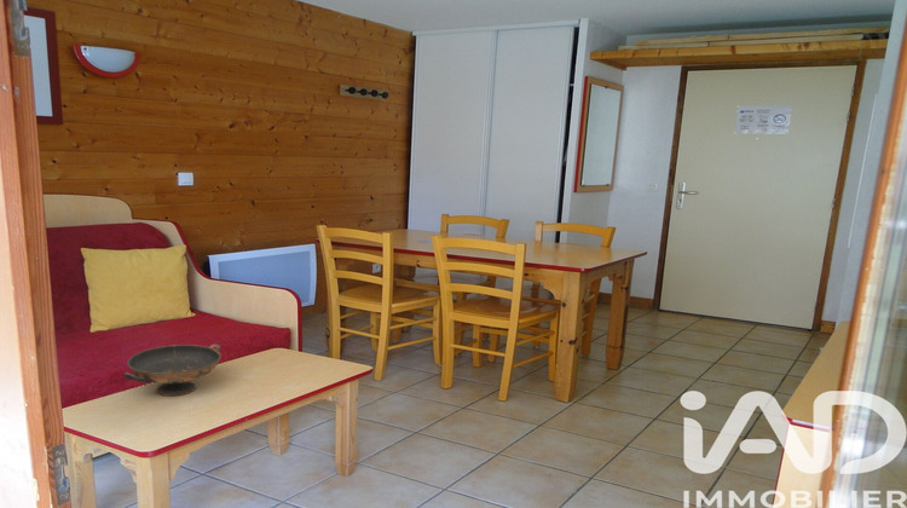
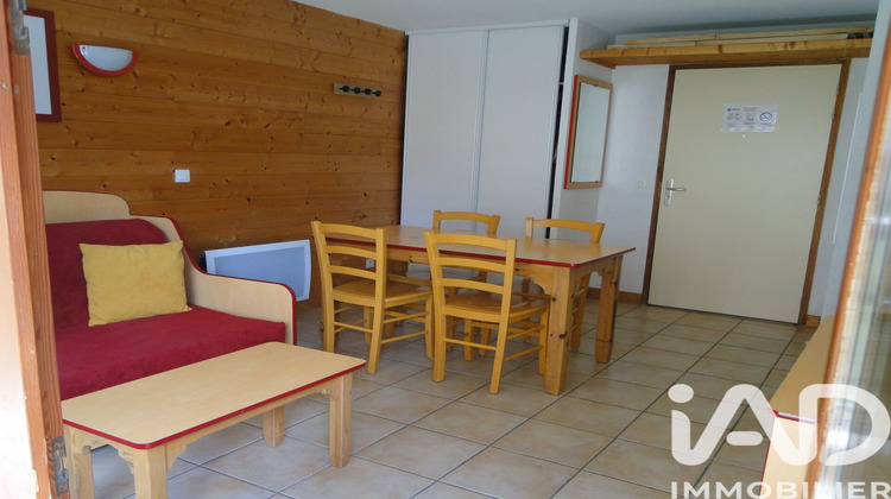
- decorative bowl [122,342,223,398]
